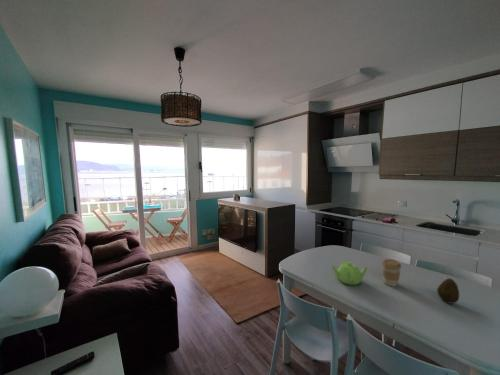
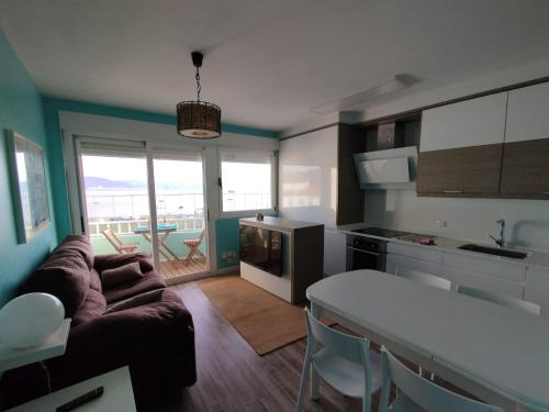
- fruit [436,277,460,305]
- coffee cup [381,258,402,287]
- teapot [330,259,368,286]
